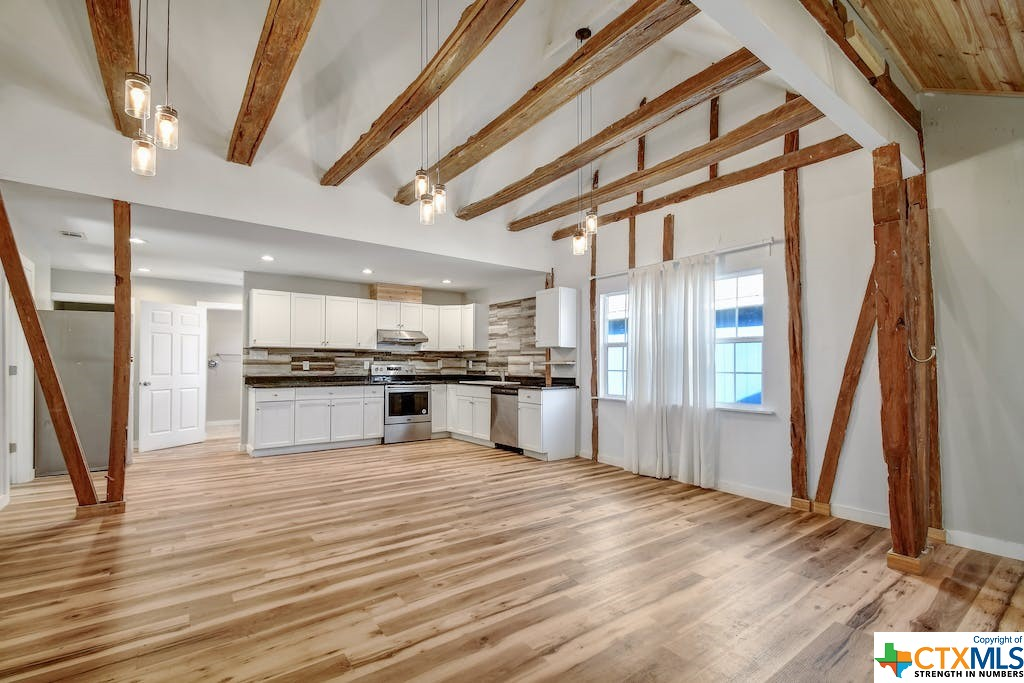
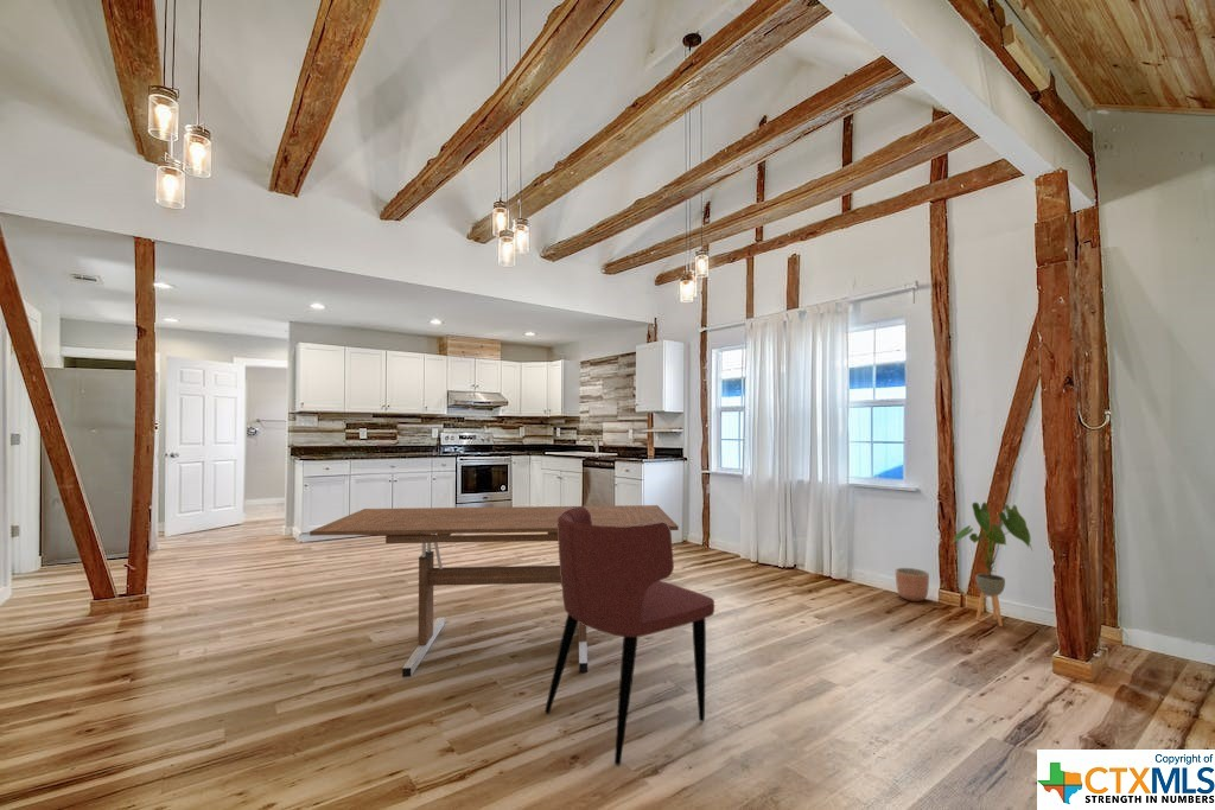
+ house plant [952,502,1033,627]
+ dining table [308,504,680,678]
+ planter [895,567,930,602]
+ dining chair [543,505,715,766]
